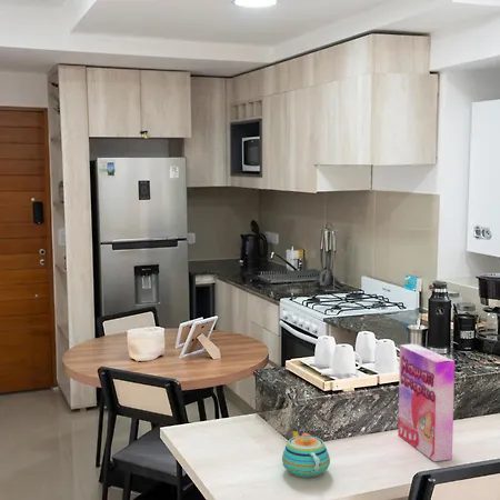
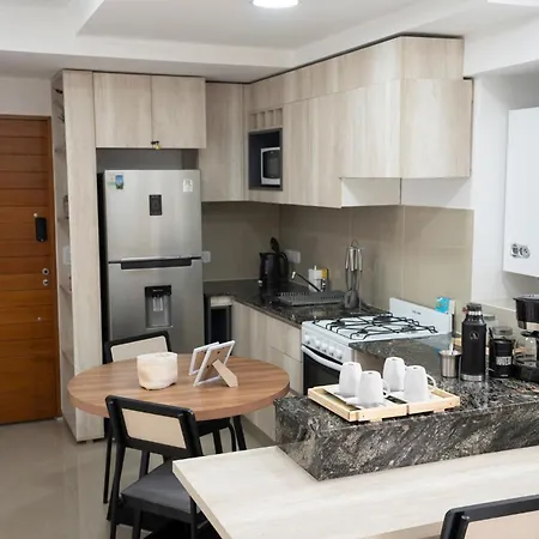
- cereal box [397,343,456,462]
- teapot [281,427,331,479]
